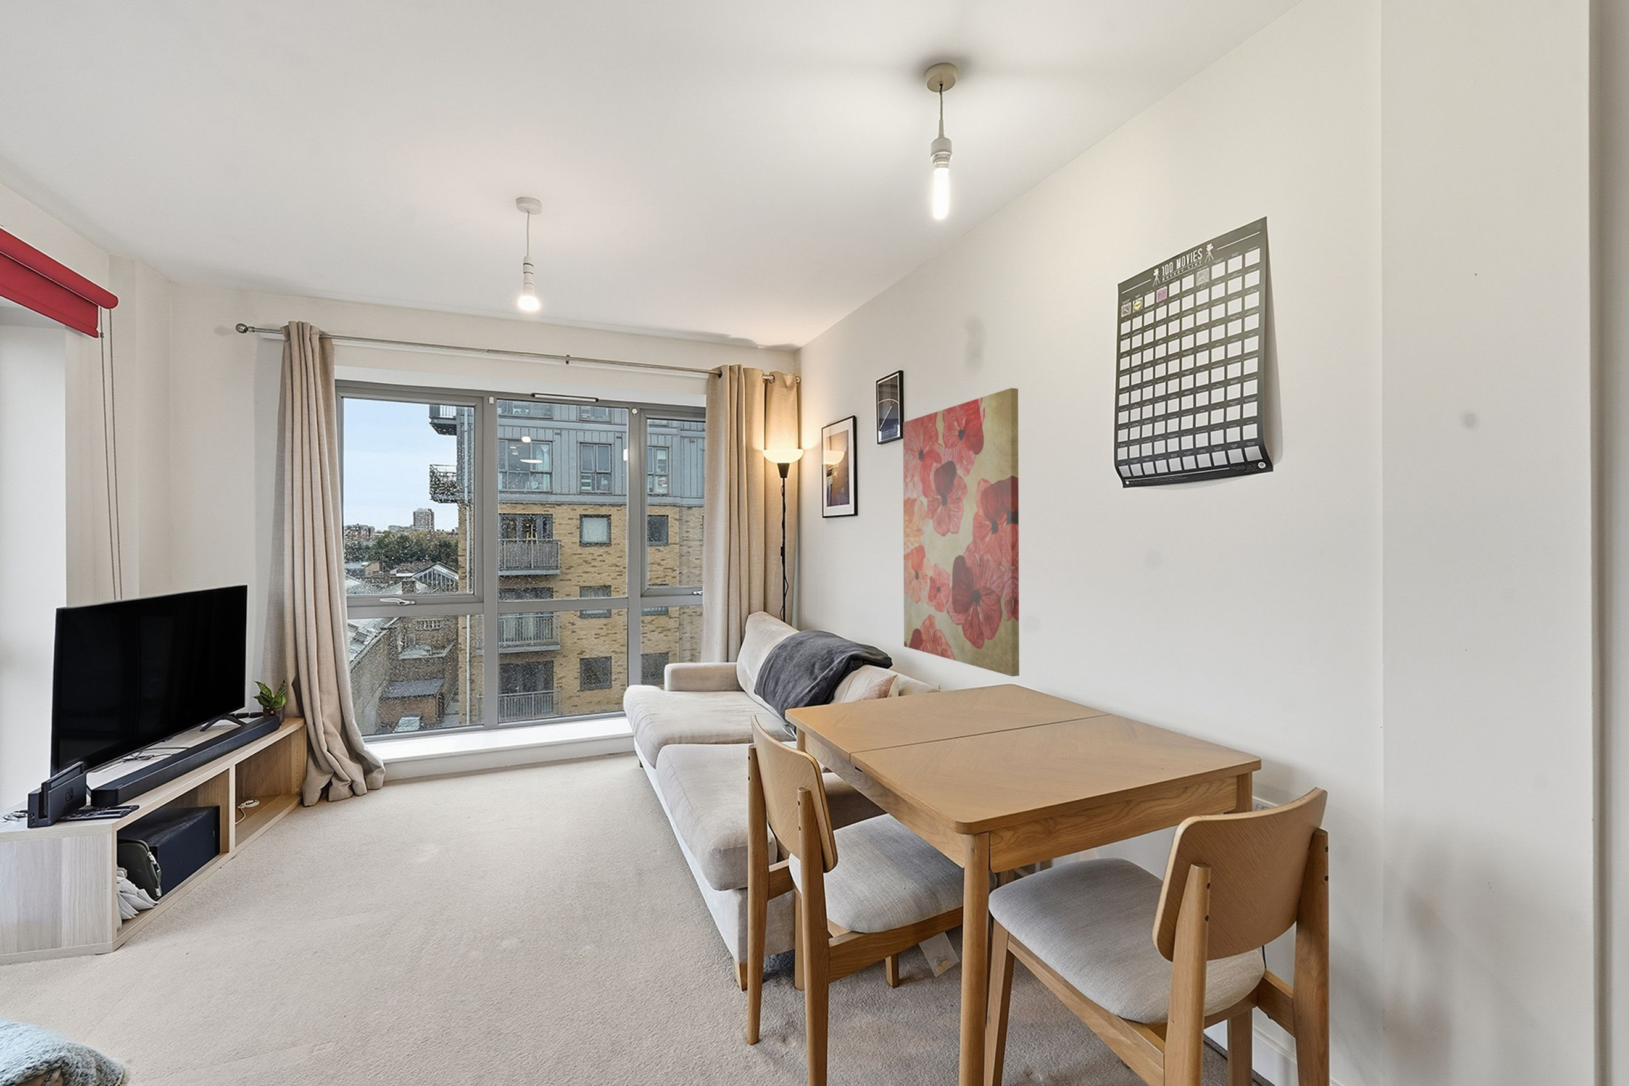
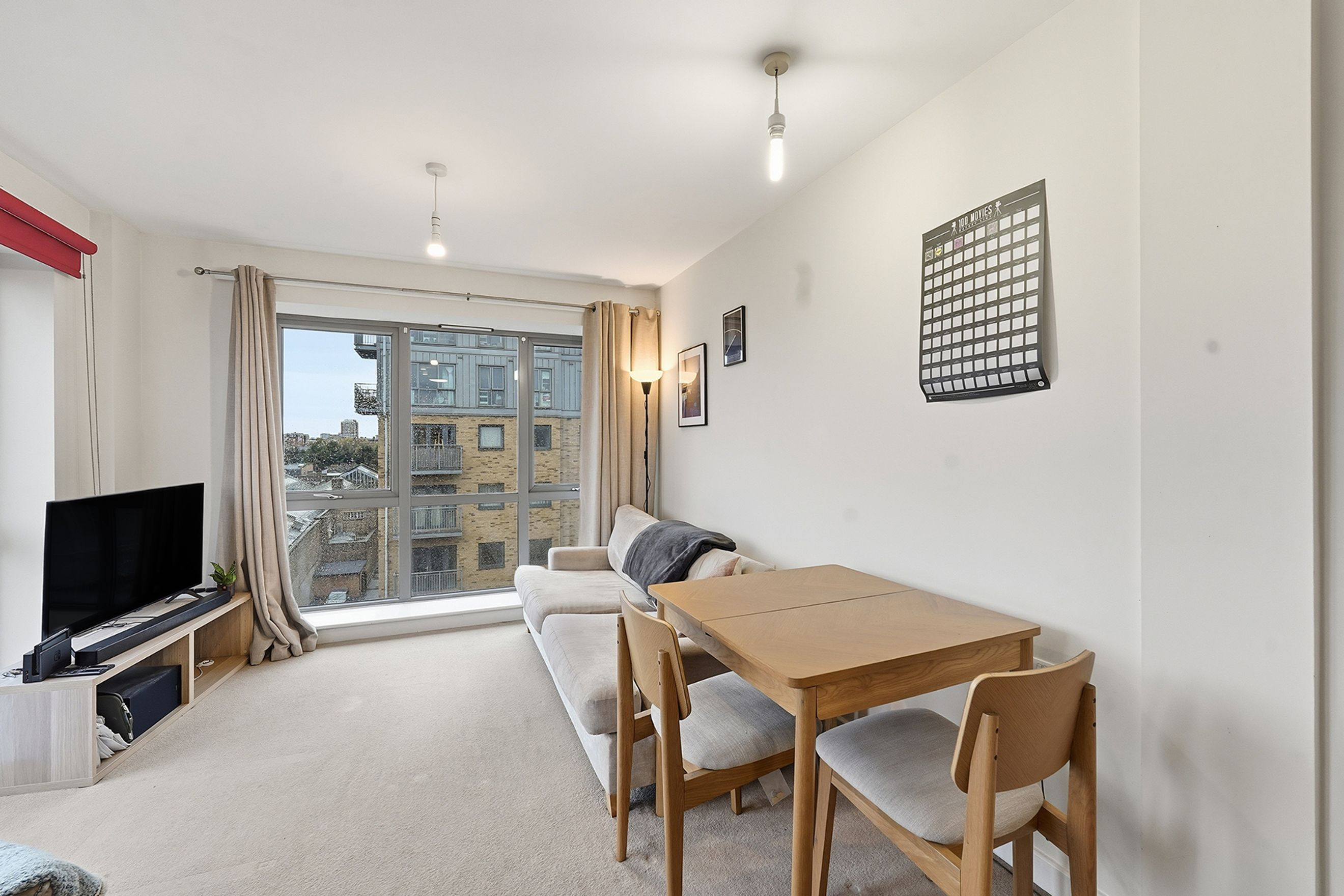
- wall art [903,388,1021,676]
